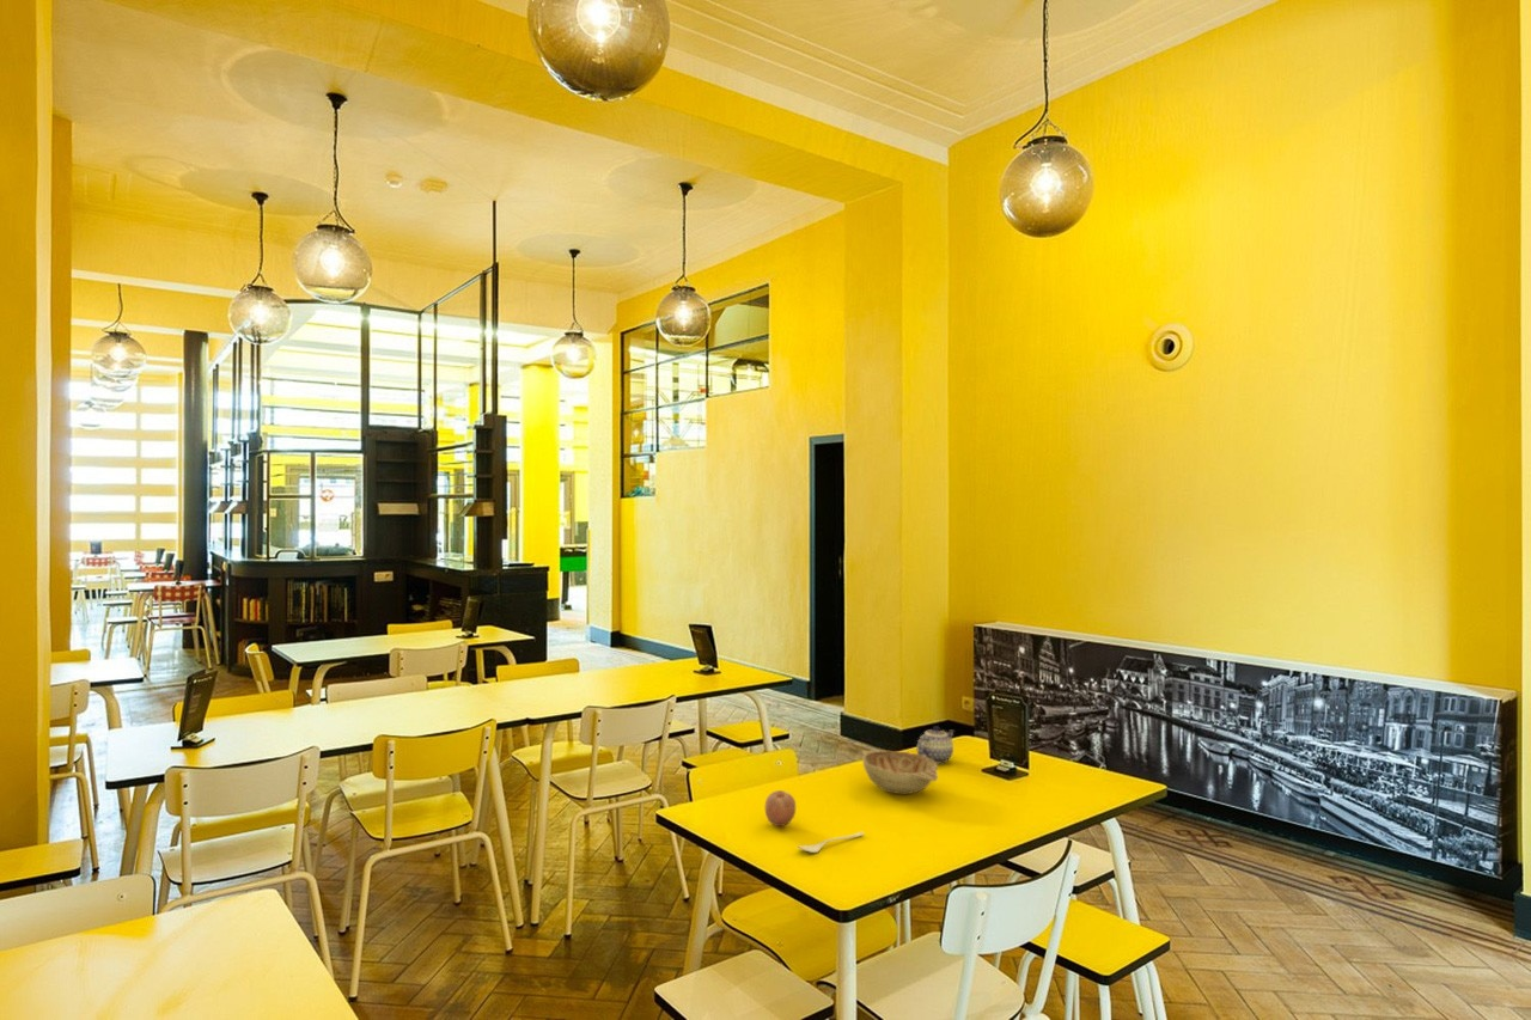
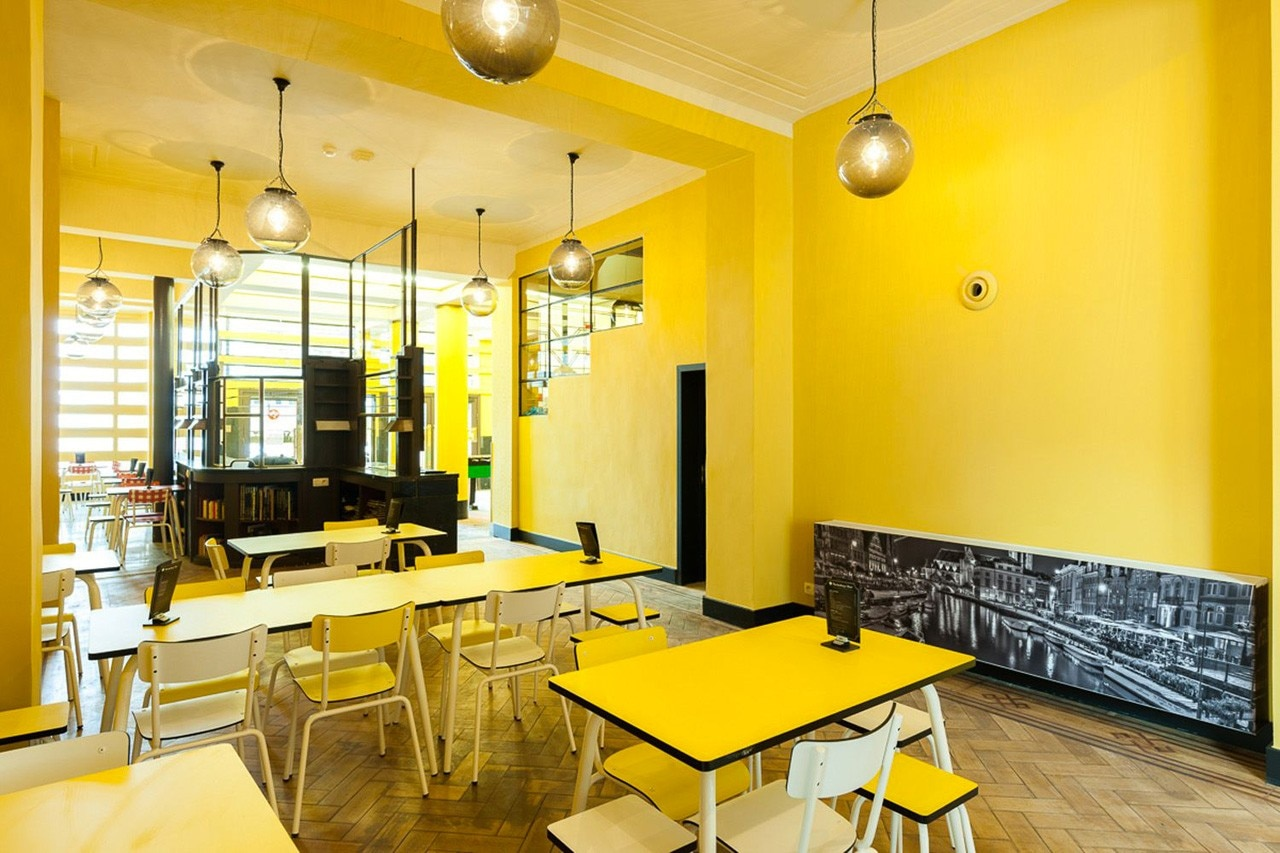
- decorative bowl [861,749,939,795]
- fruit [764,789,797,827]
- teapot [916,725,956,765]
- spoon [797,831,865,854]
